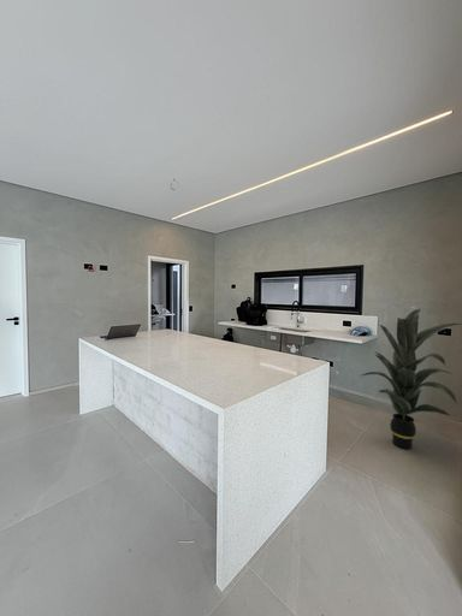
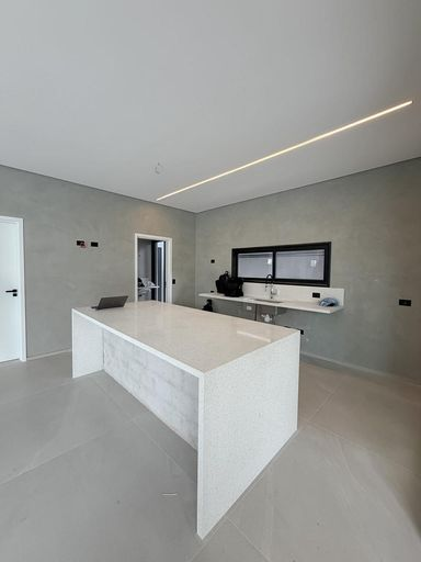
- indoor plant [361,308,462,450]
